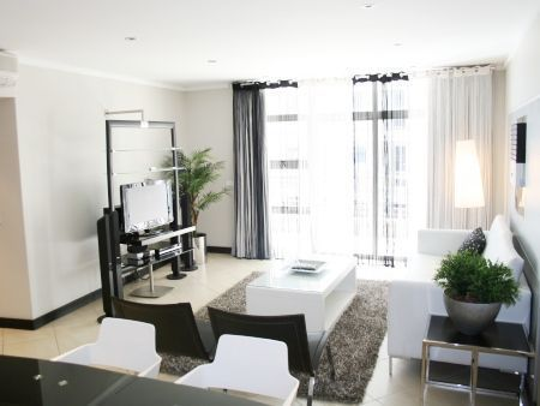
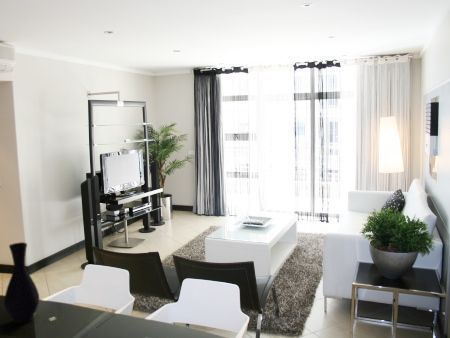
+ vase [3,241,41,325]
